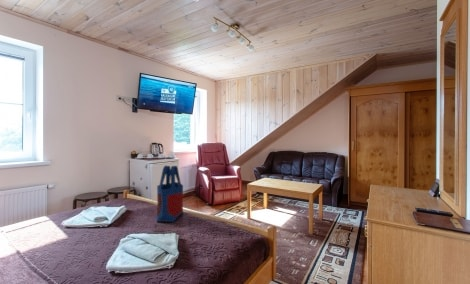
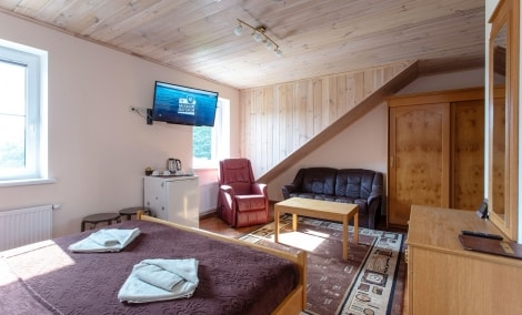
- tote bag [156,165,184,223]
